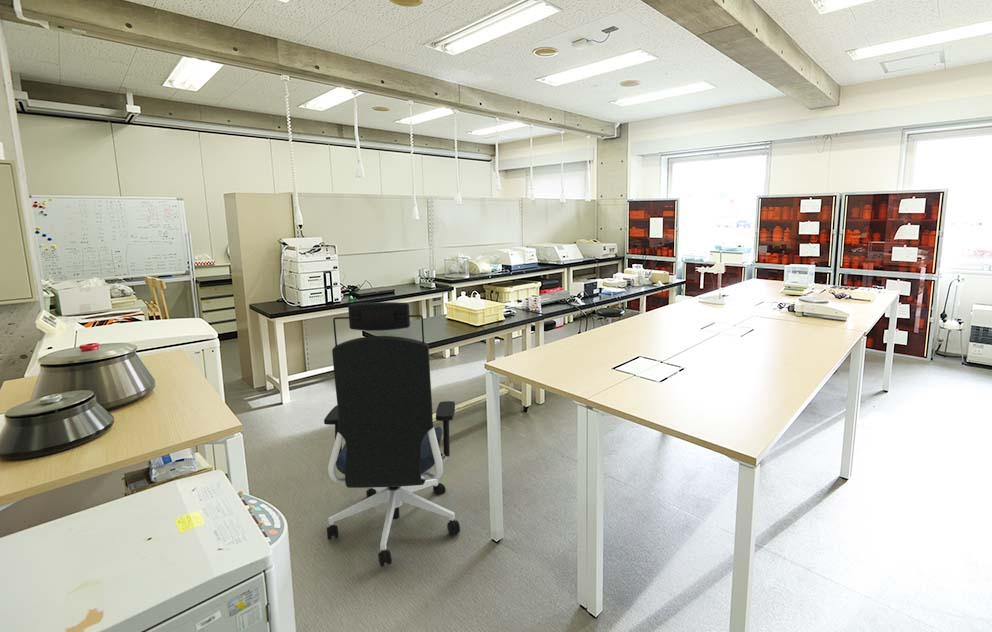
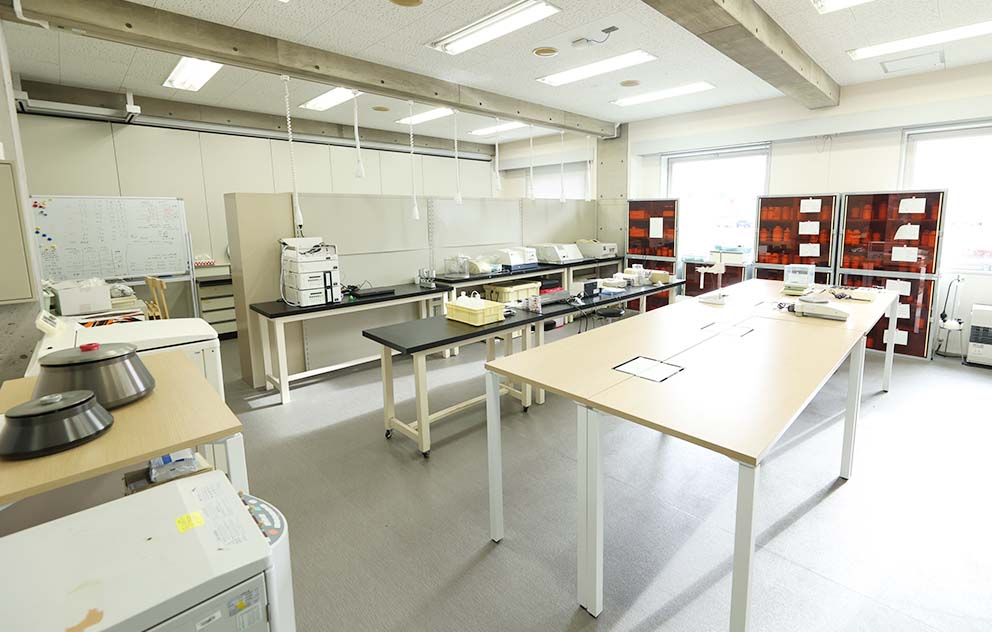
- office chair [323,301,461,568]
